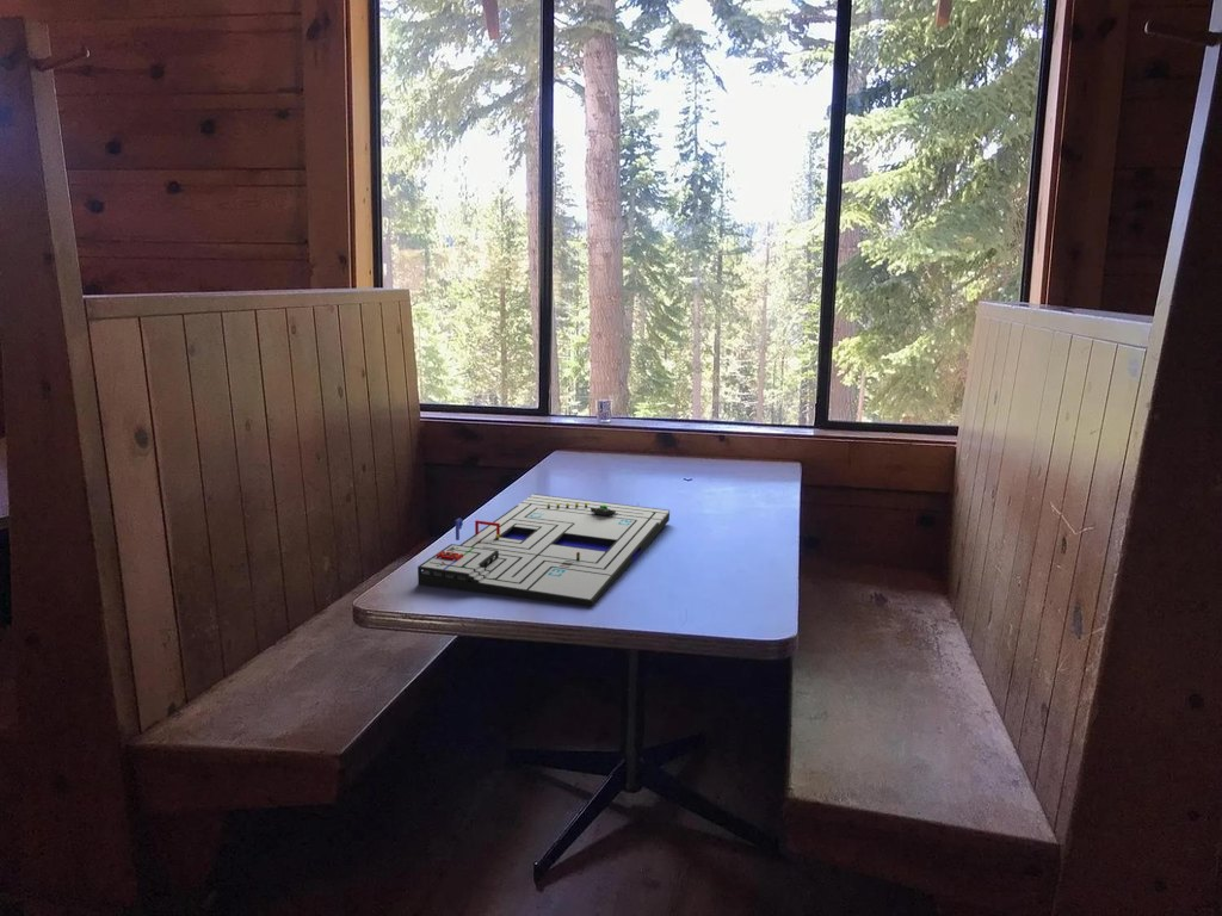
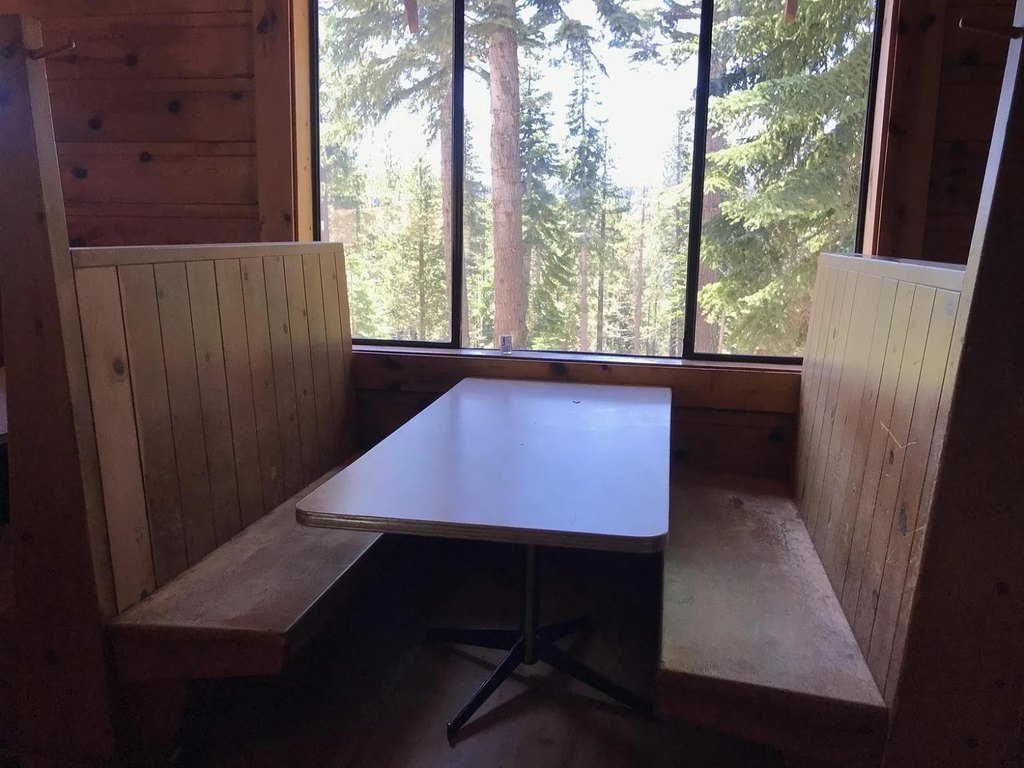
- board game [416,493,671,608]
